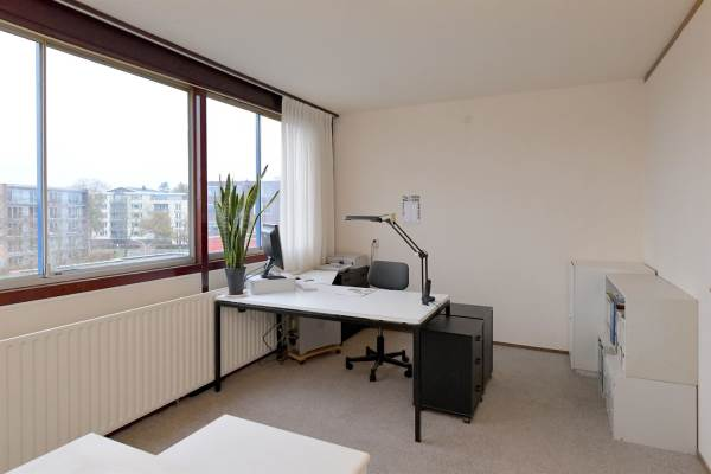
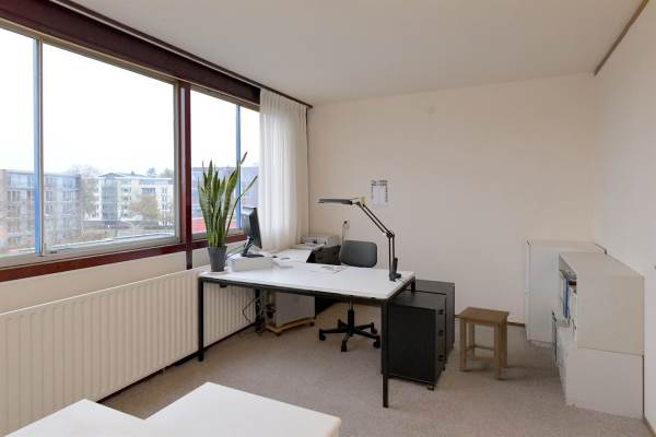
+ stool [456,306,511,380]
